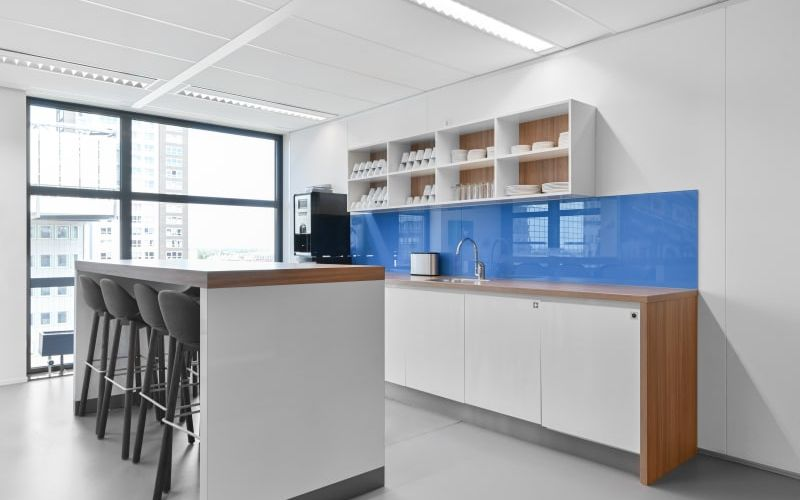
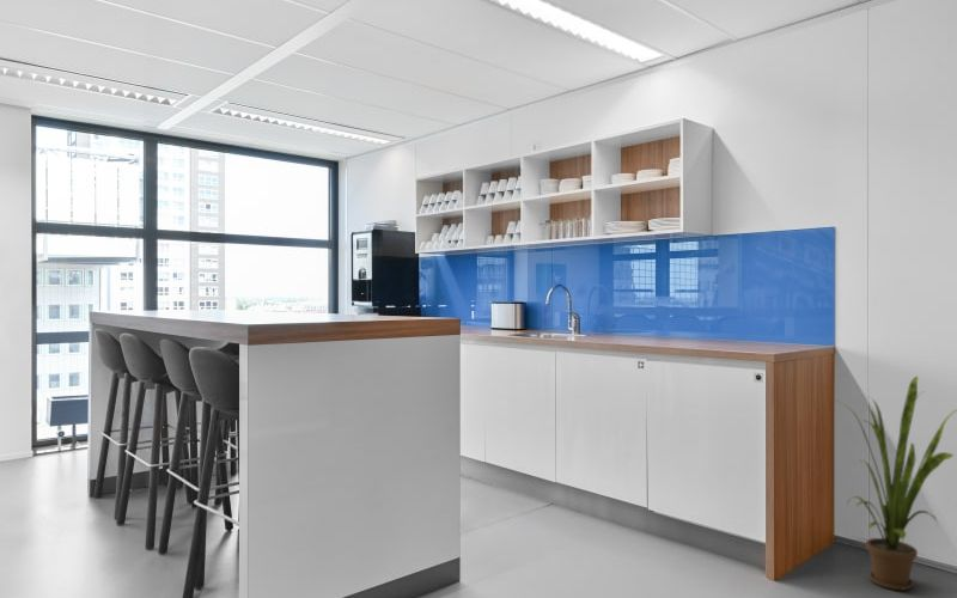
+ house plant [834,376,957,592]
